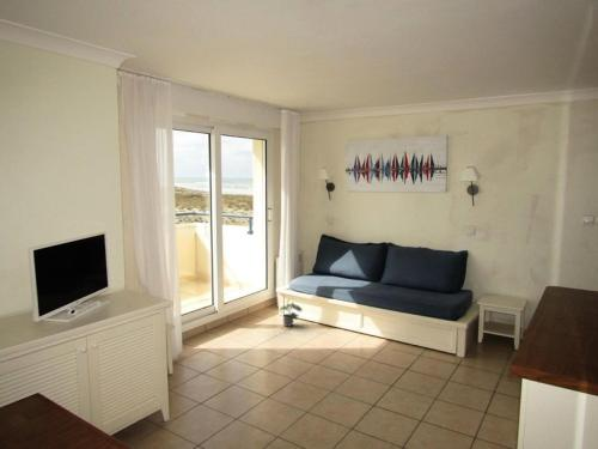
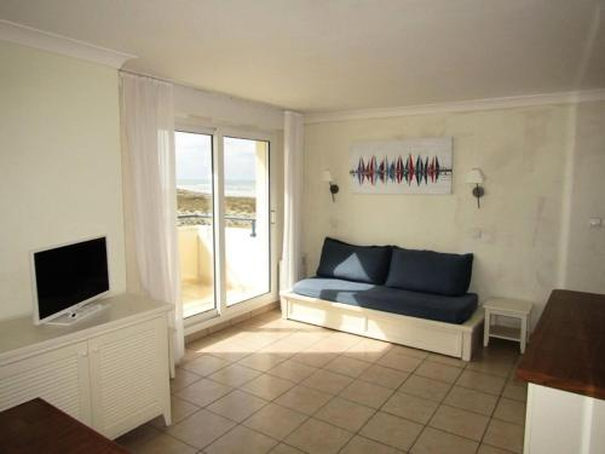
- potted plant [279,302,304,328]
